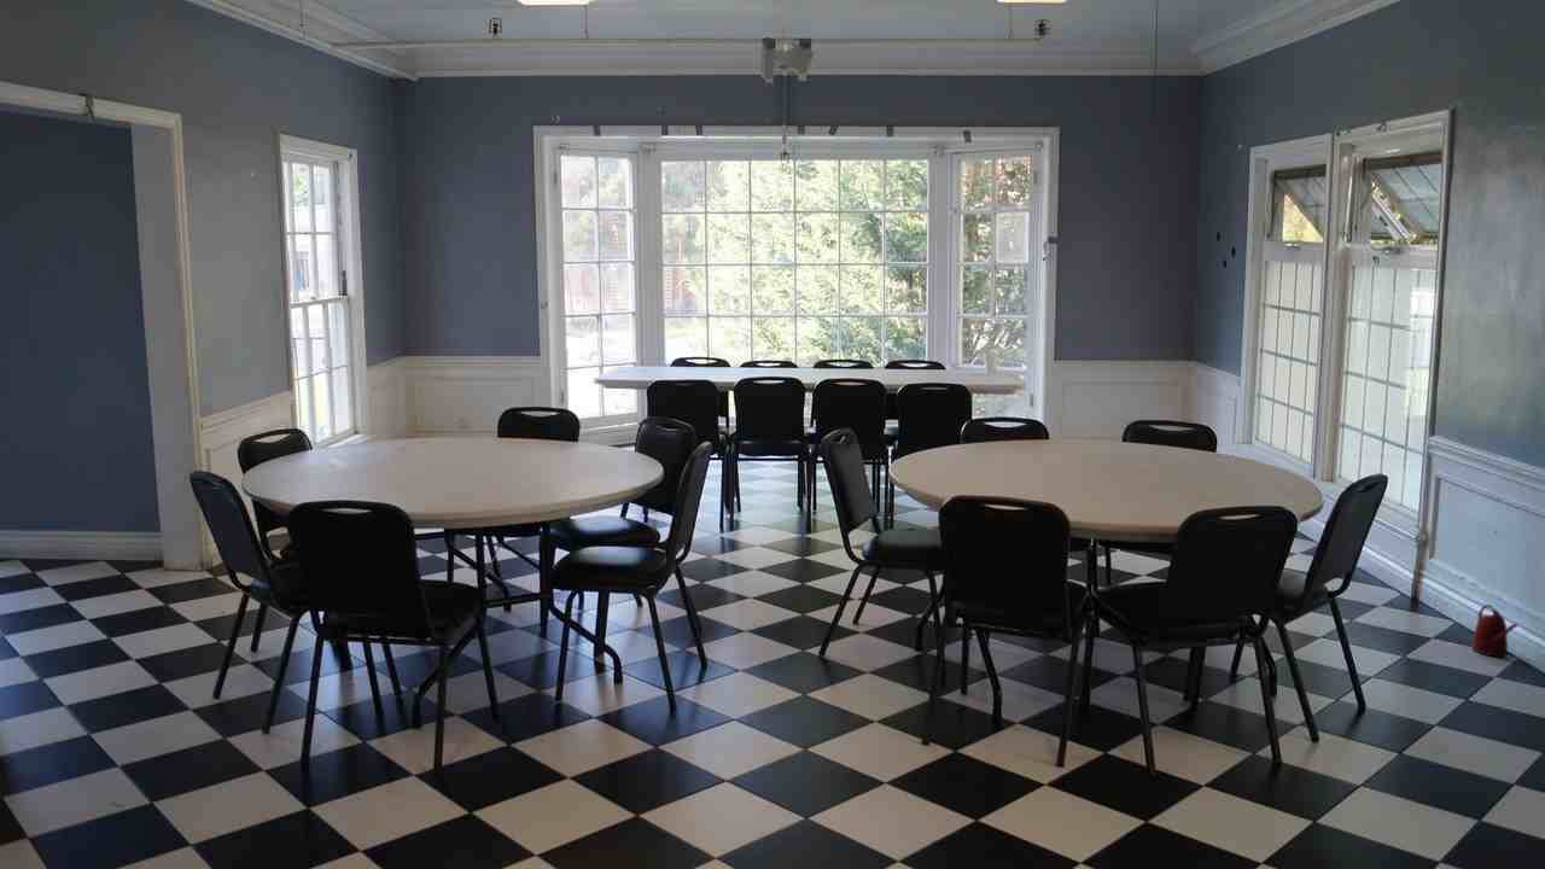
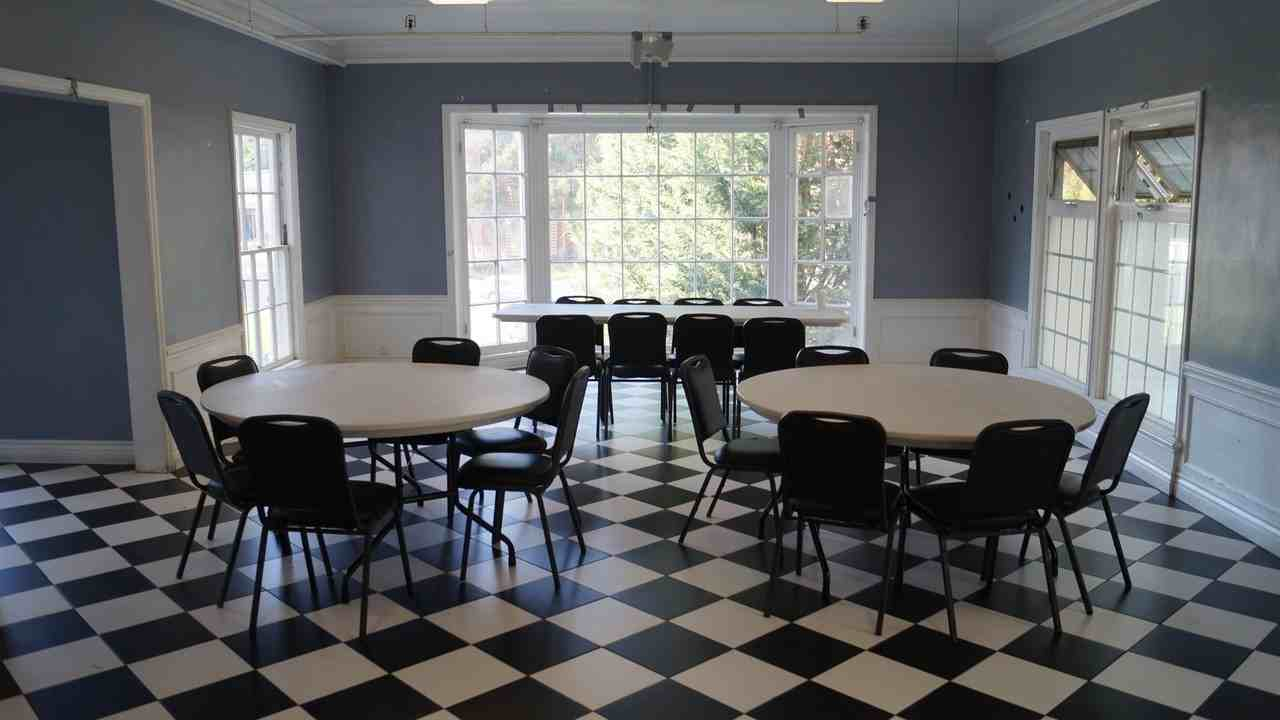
- watering can [1471,603,1520,658]
